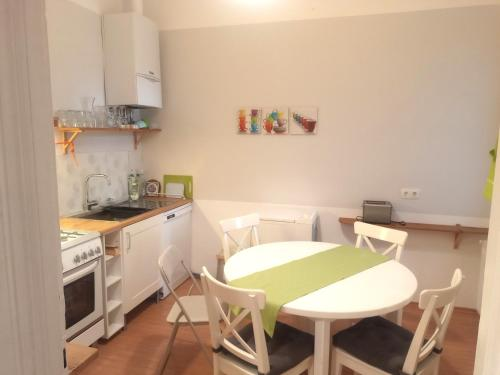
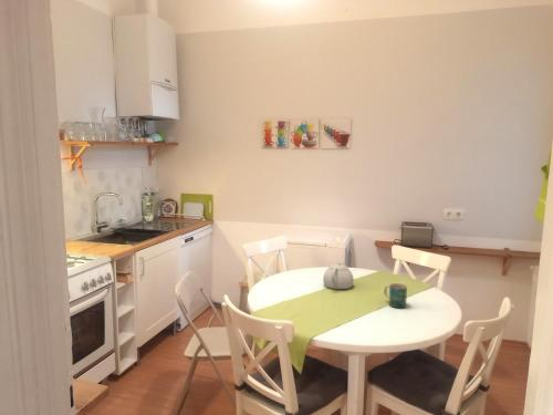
+ mug [383,282,408,309]
+ teapot [322,260,355,290]
